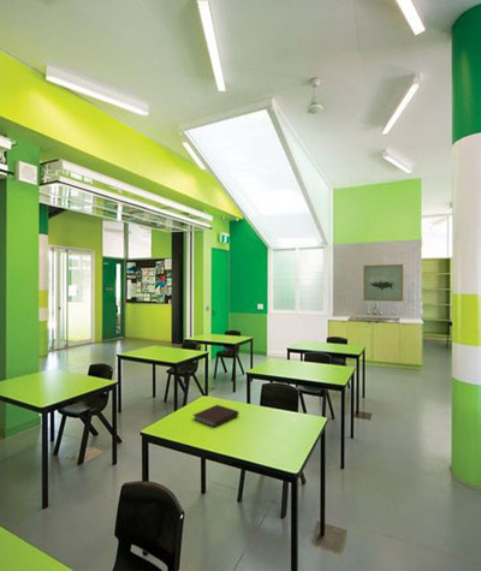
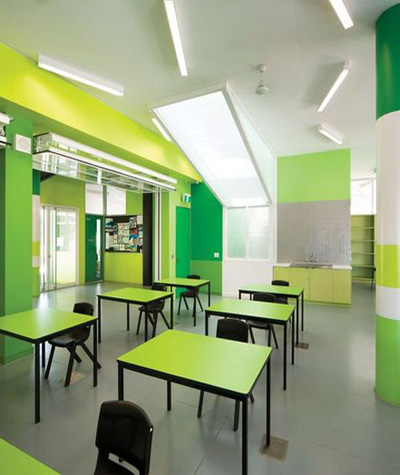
- notebook [191,404,239,428]
- wall art [362,263,404,303]
